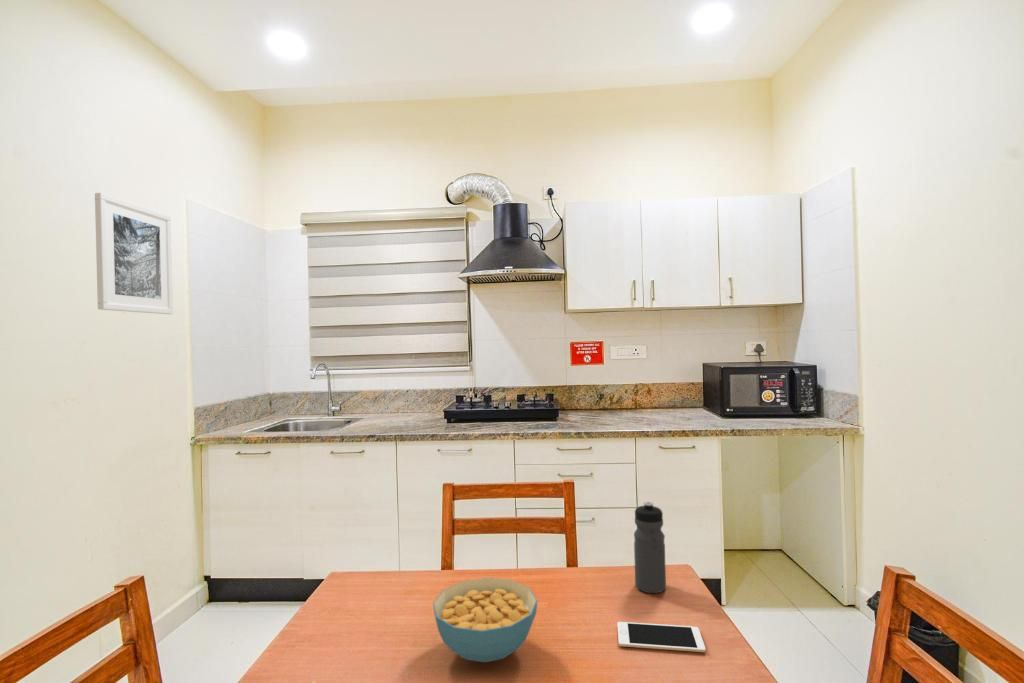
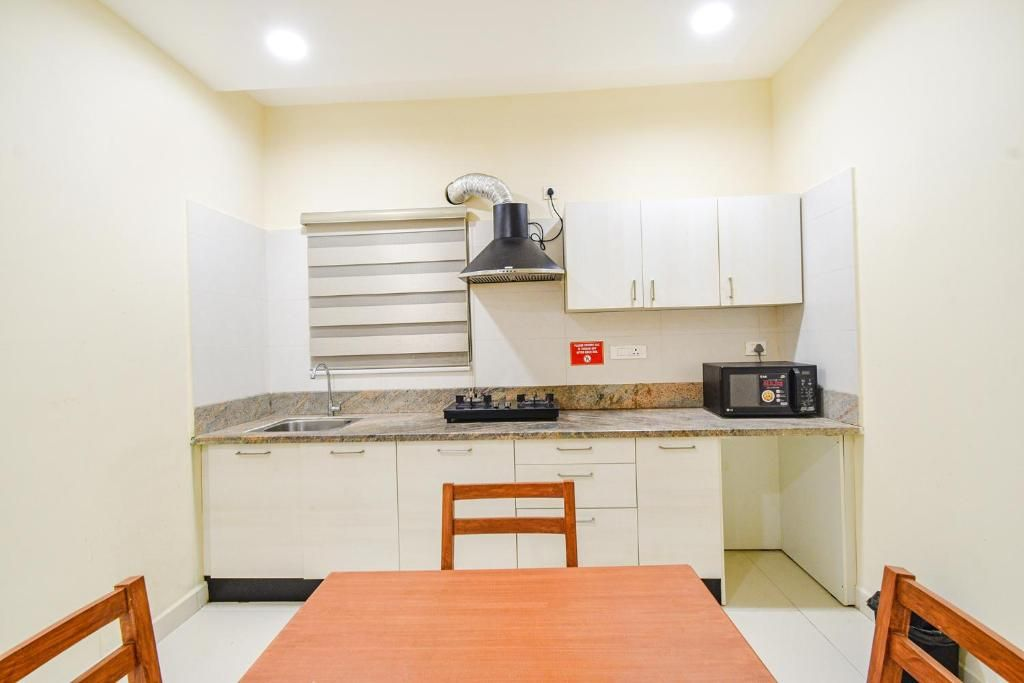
- cereal bowl [432,577,538,663]
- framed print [94,192,174,315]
- water bottle [633,501,667,594]
- cell phone [616,621,706,653]
